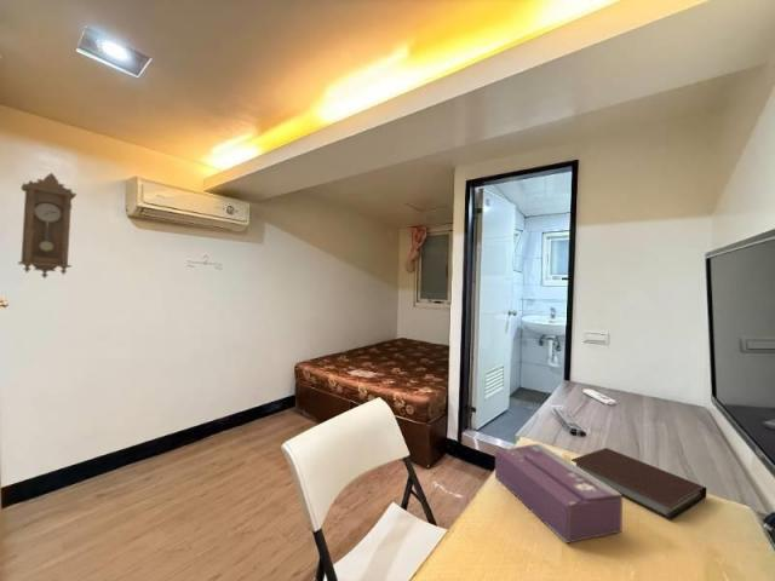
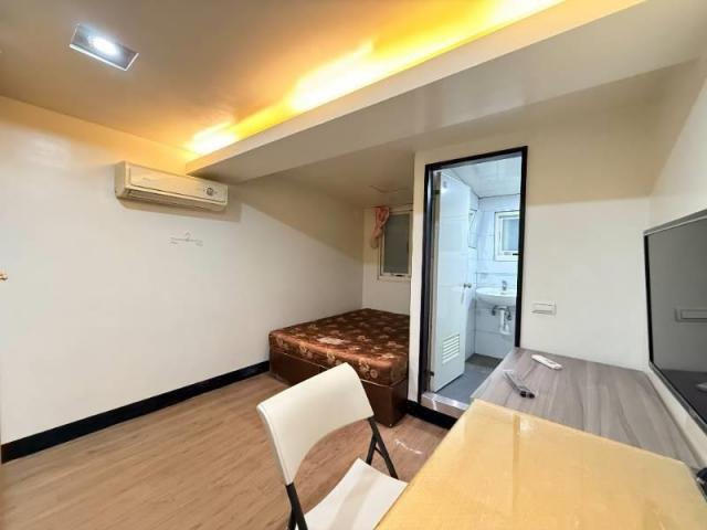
- pendulum clock [17,172,78,280]
- tissue box [494,443,624,543]
- notebook [570,447,707,520]
